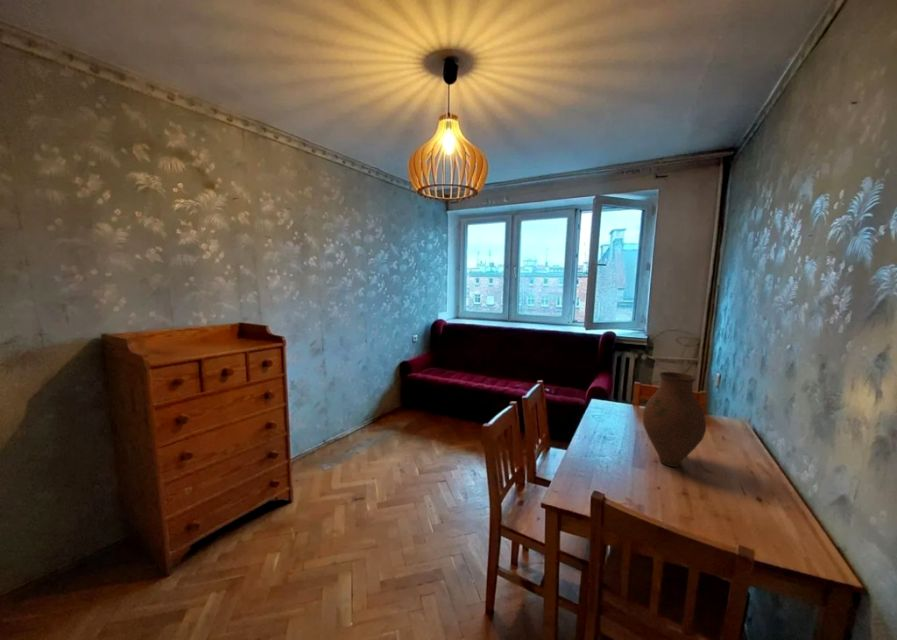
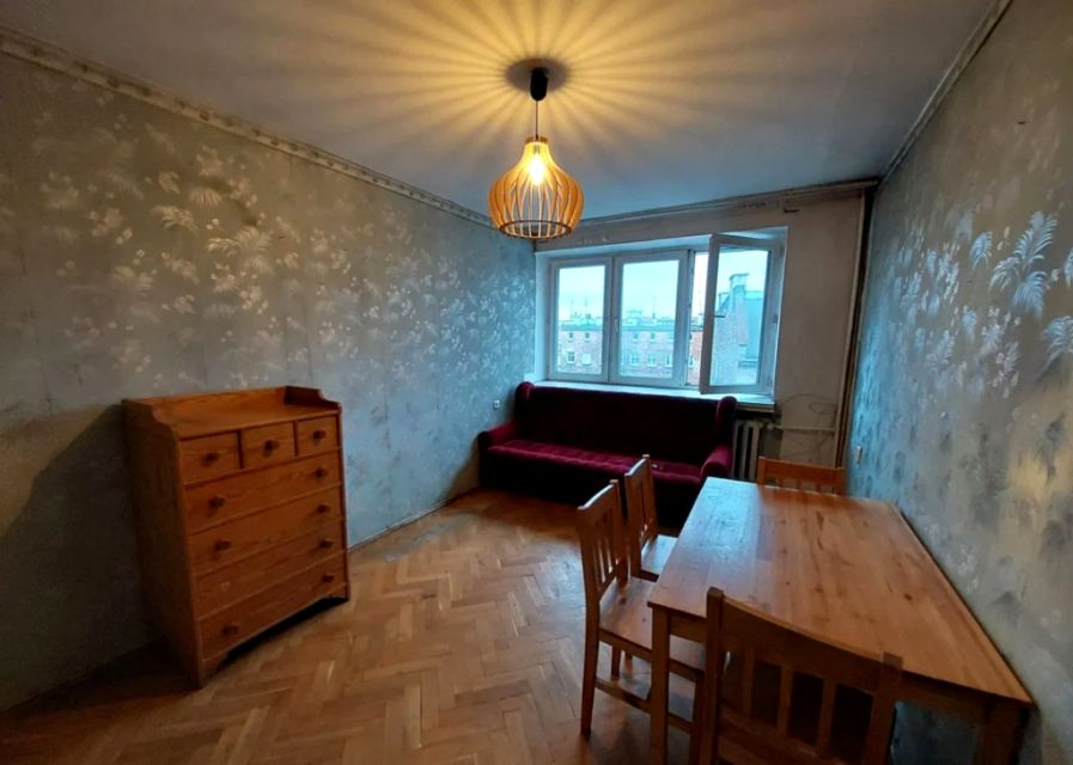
- vase [642,371,707,468]
